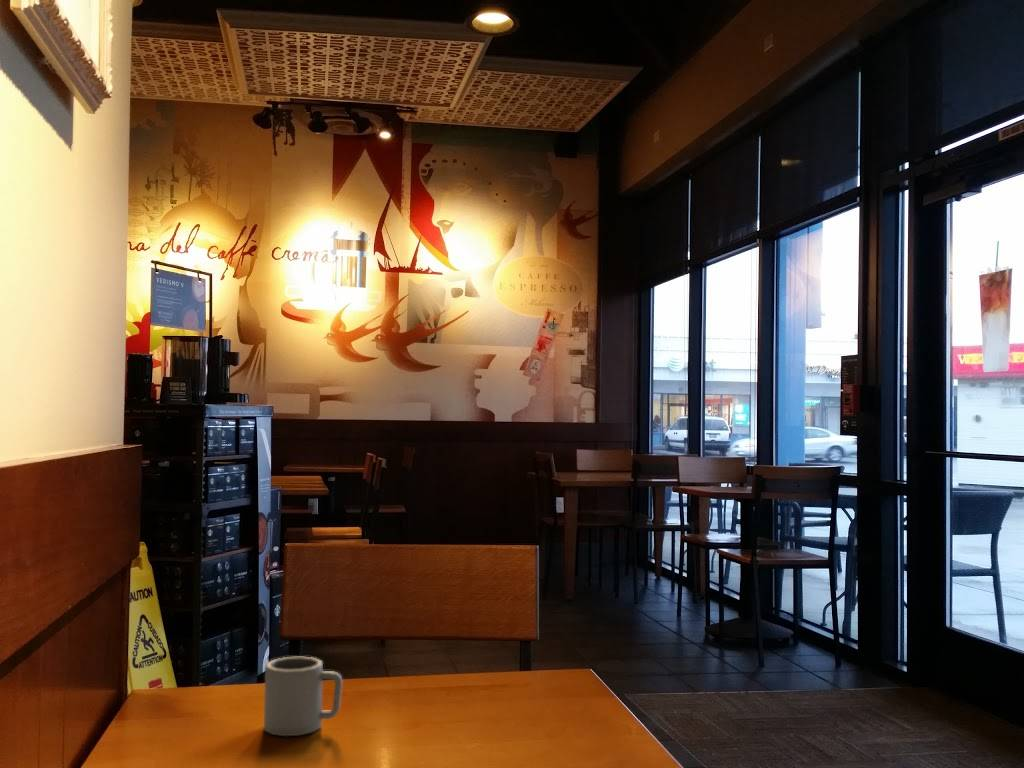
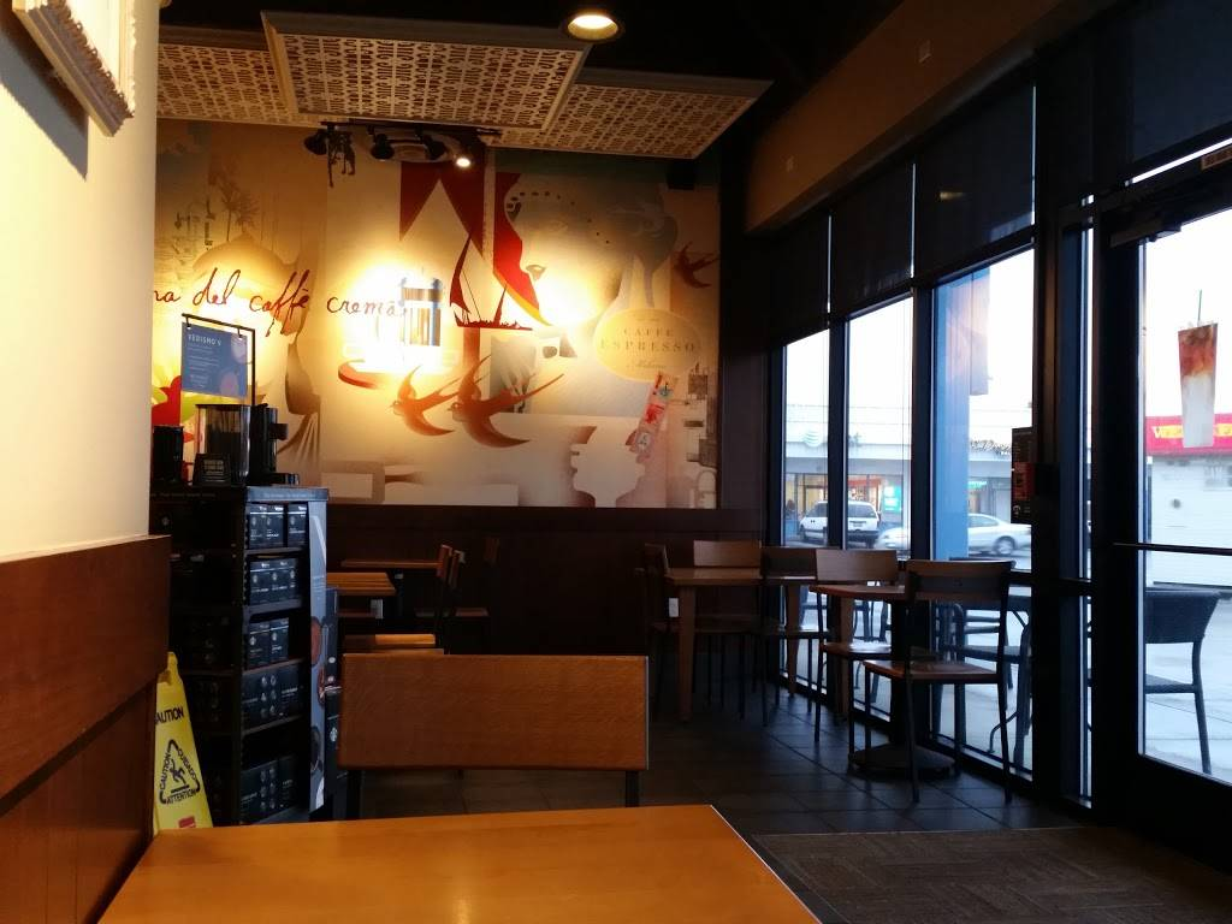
- cup [263,656,343,737]
